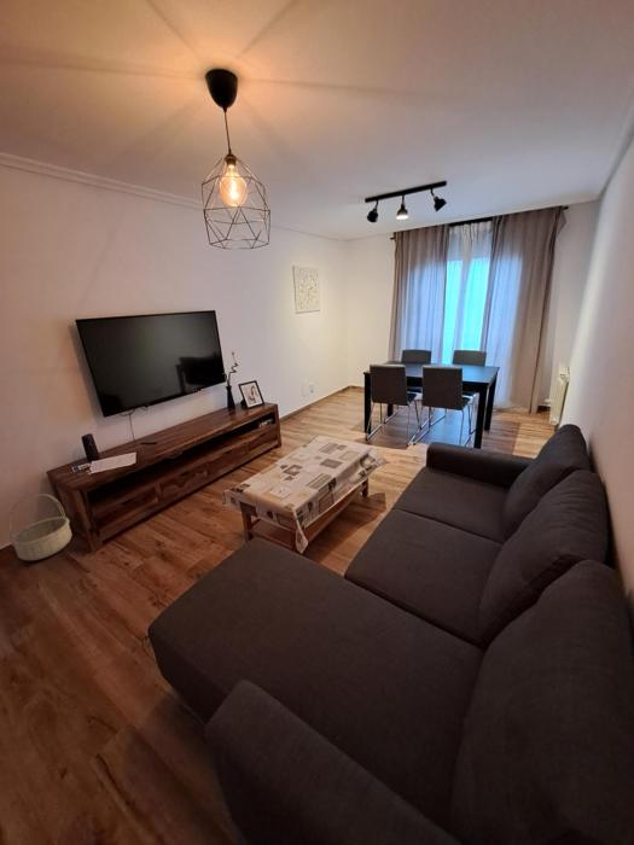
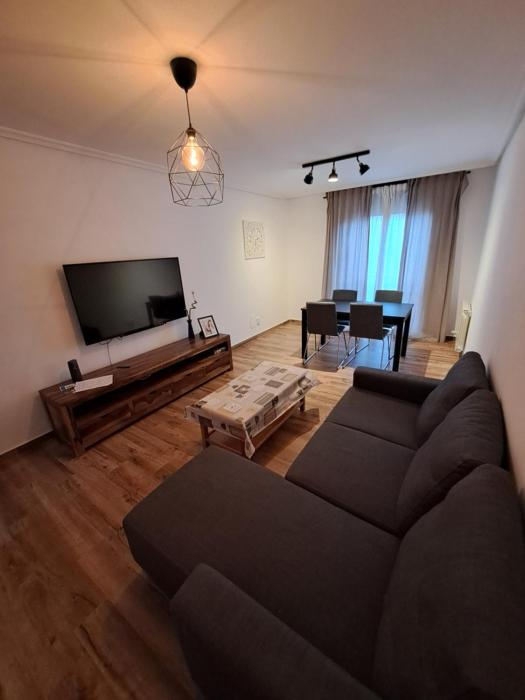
- basket [8,493,72,561]
